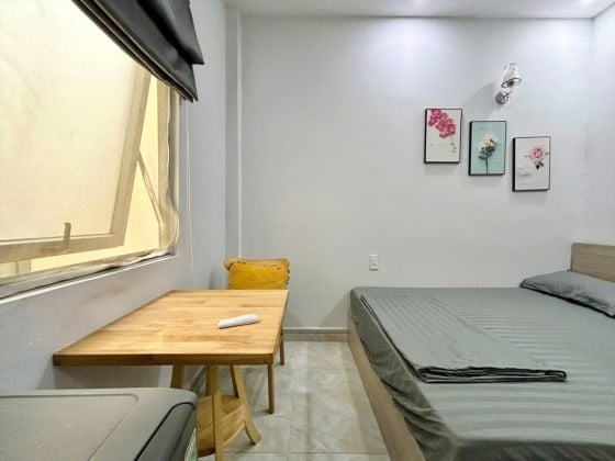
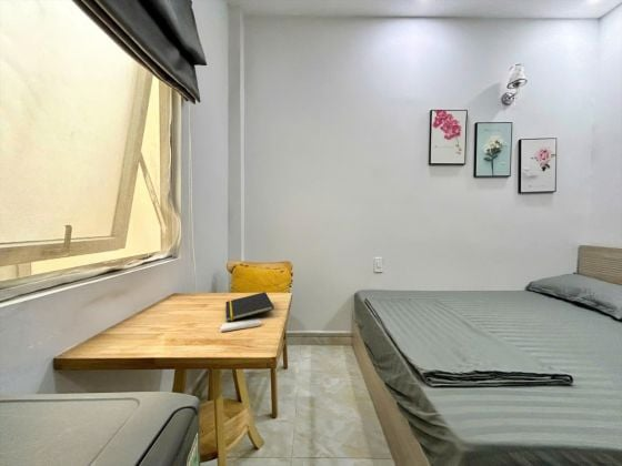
+ notepad [224,291,275,323]
